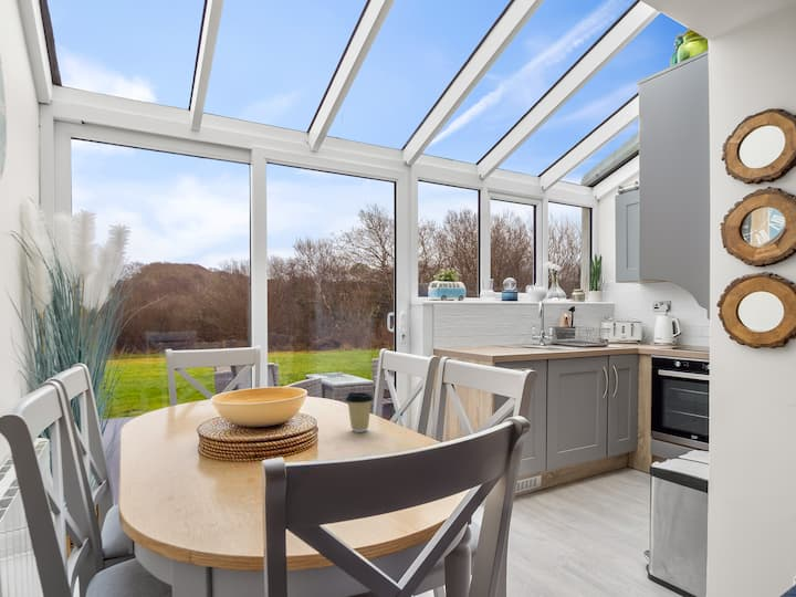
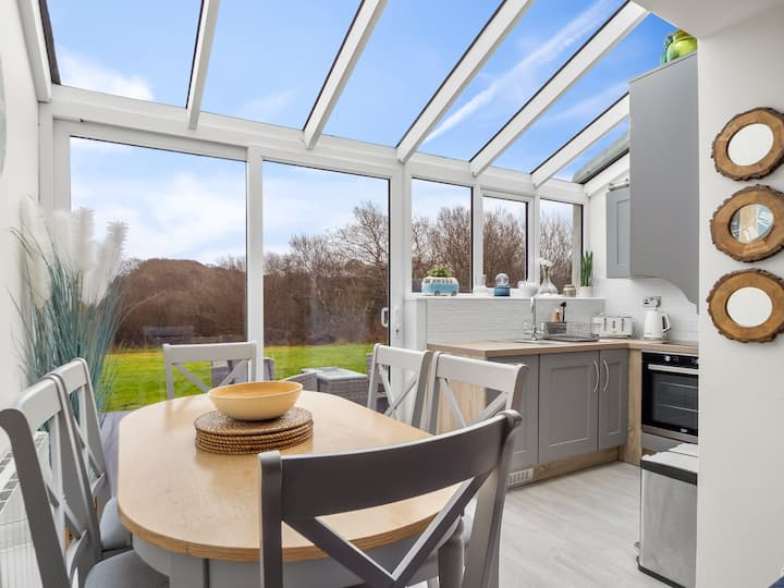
- coffee cup [345,391,374,433]
